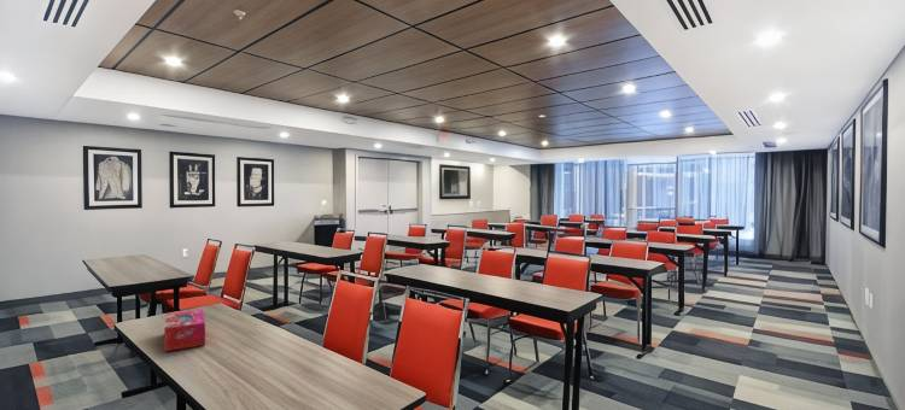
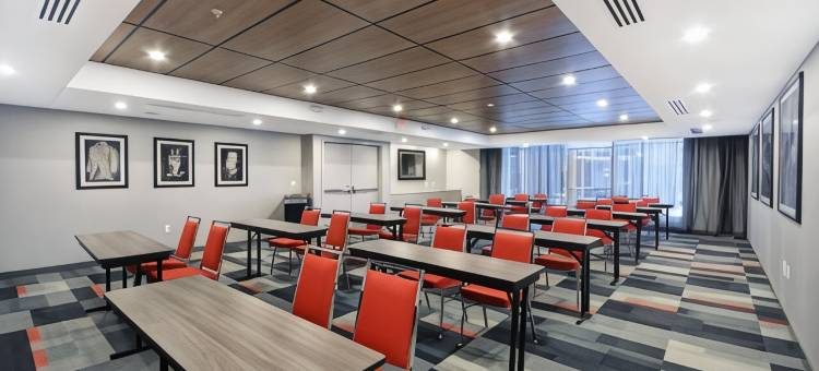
- tissue box [163,308,206,352]
